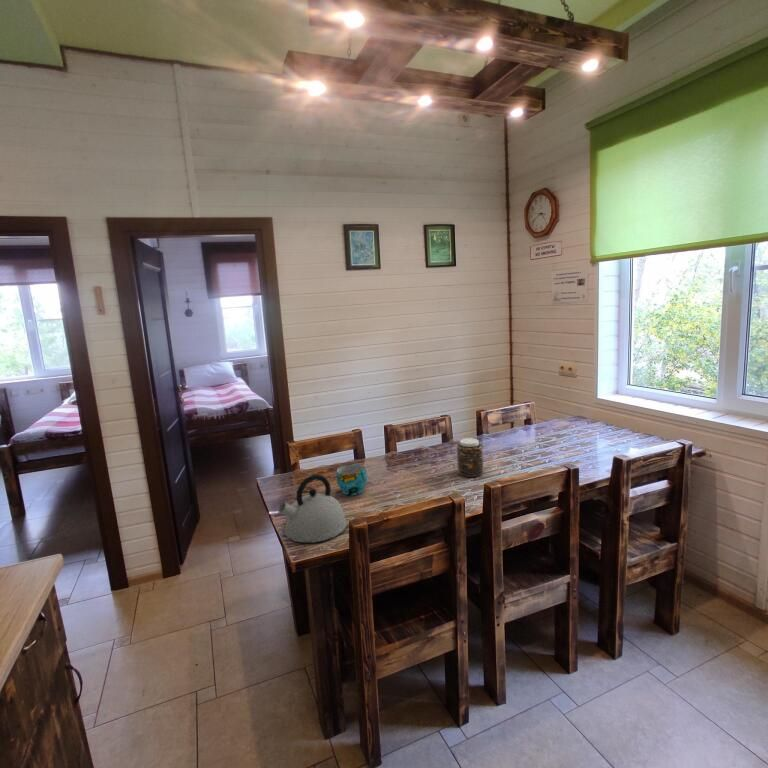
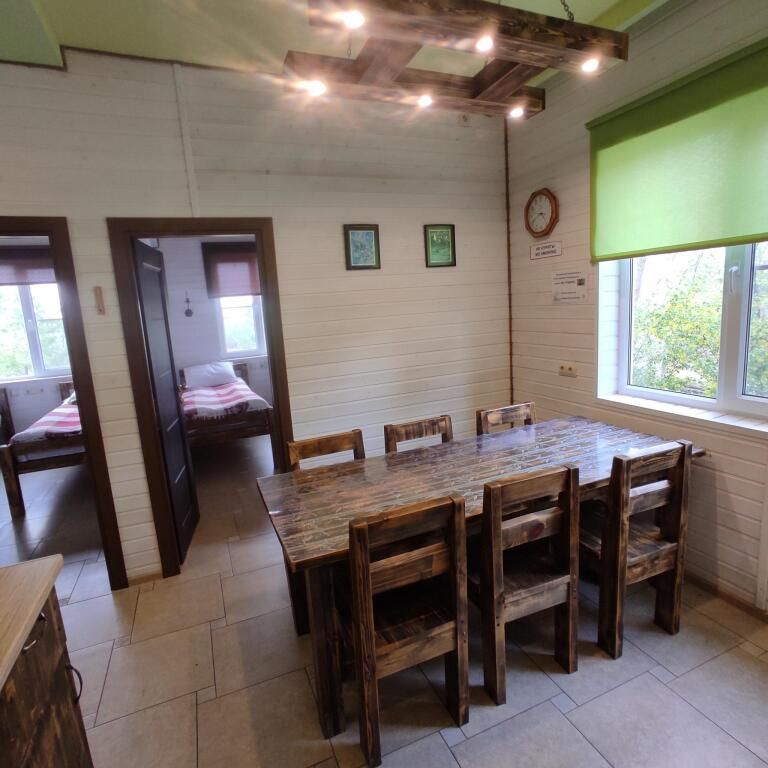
- jar [456,437,484,478]
- kettle [277,473,348,544]
- cup [336,463,368,496]
